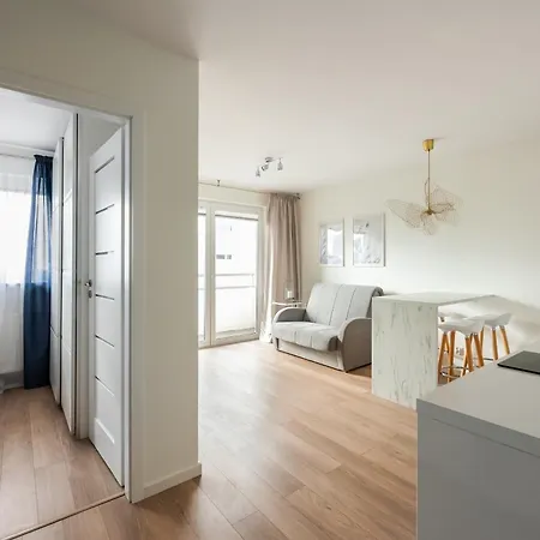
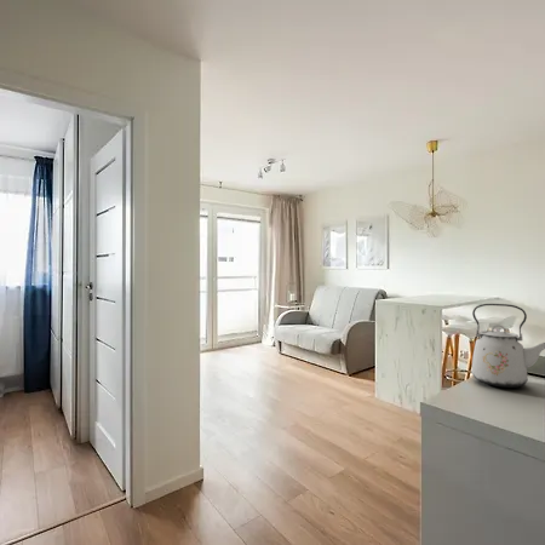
+ kettle [470,303,545,389]
